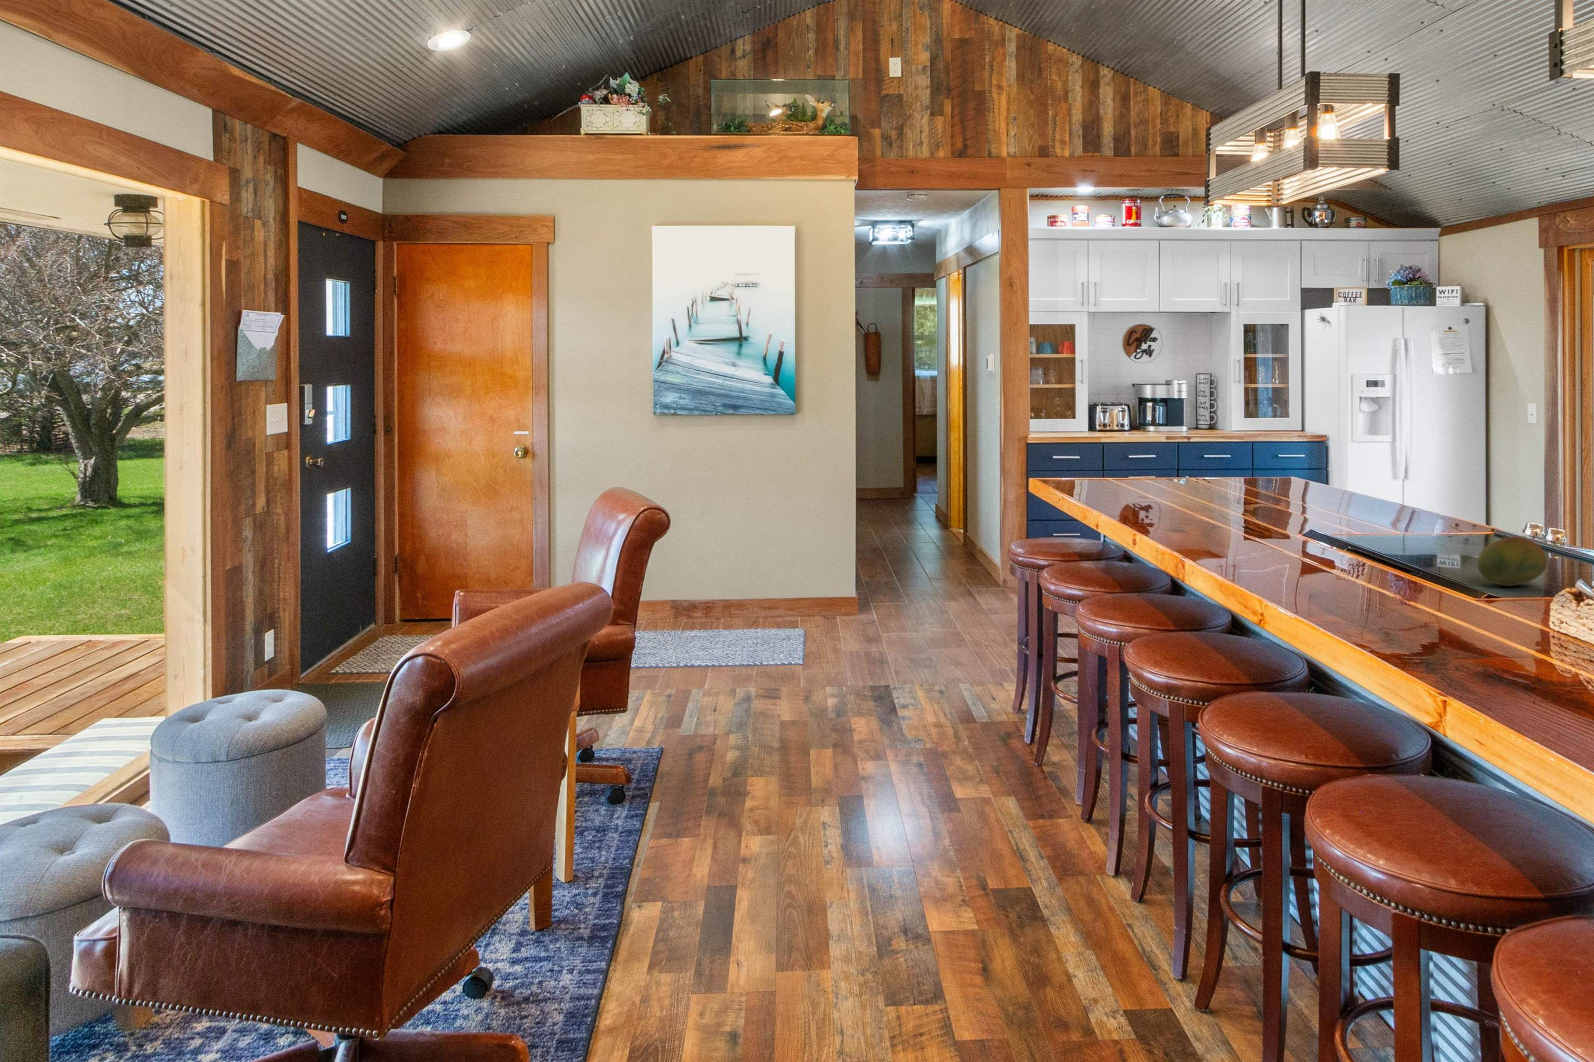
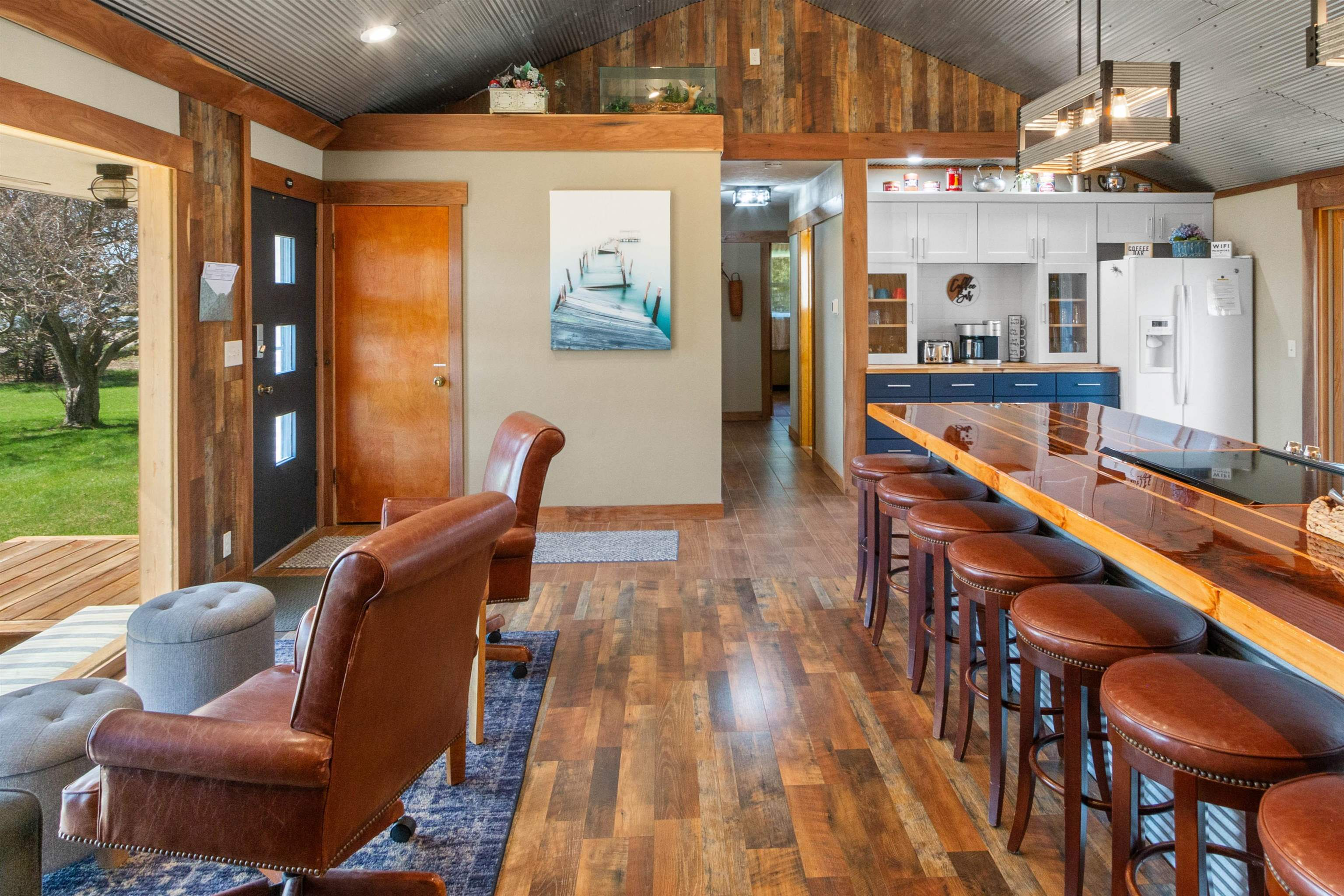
- fruit [1477,536,1548,587]
